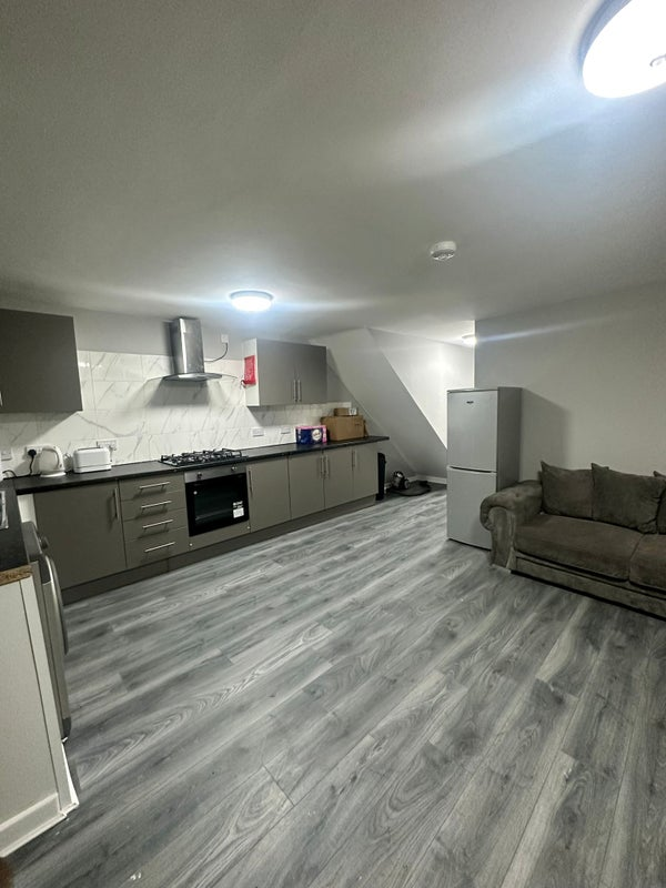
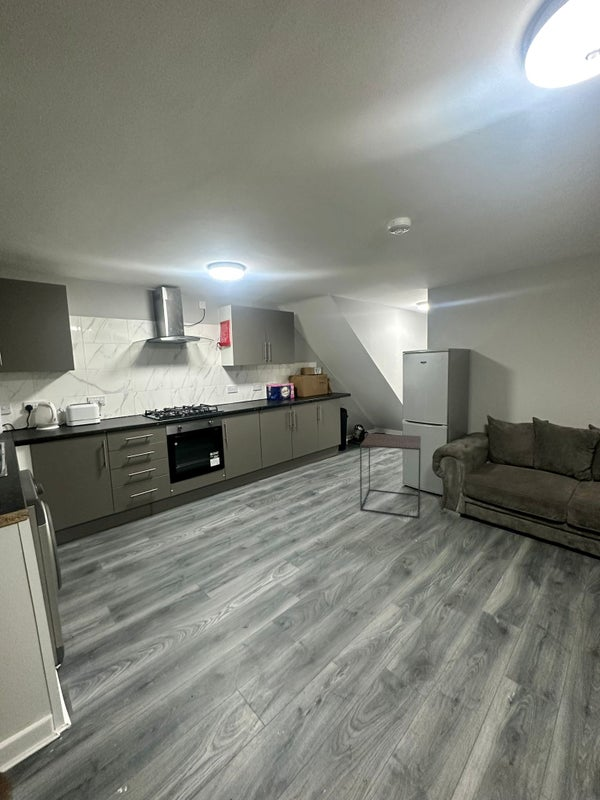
+ side table [359,432,422,519]
